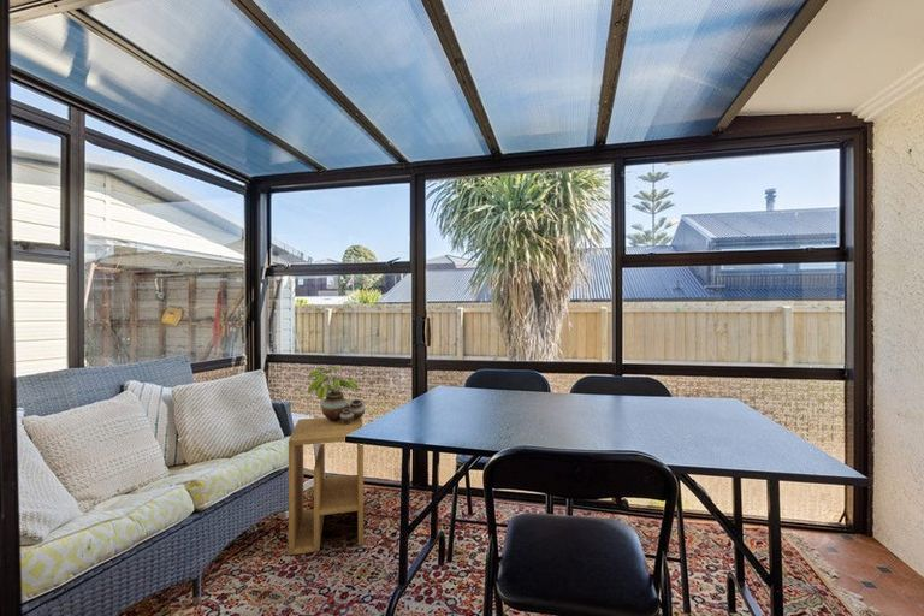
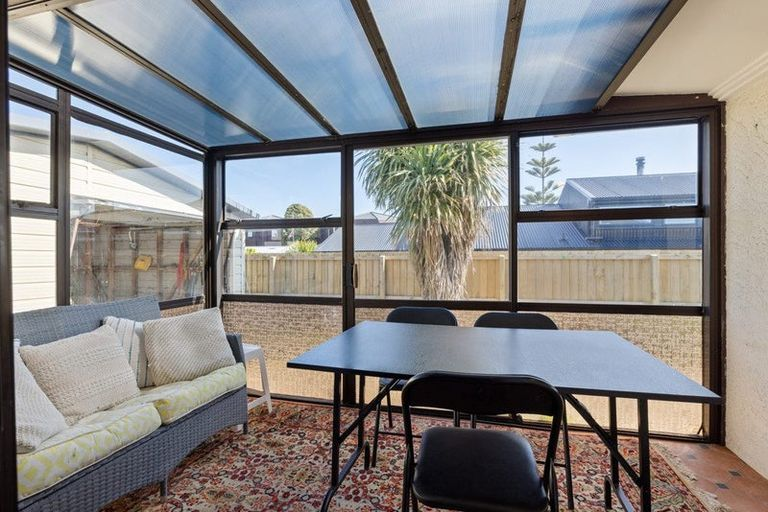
- side table [288,415,365,556]
- potted plant [307,365,367,424]
